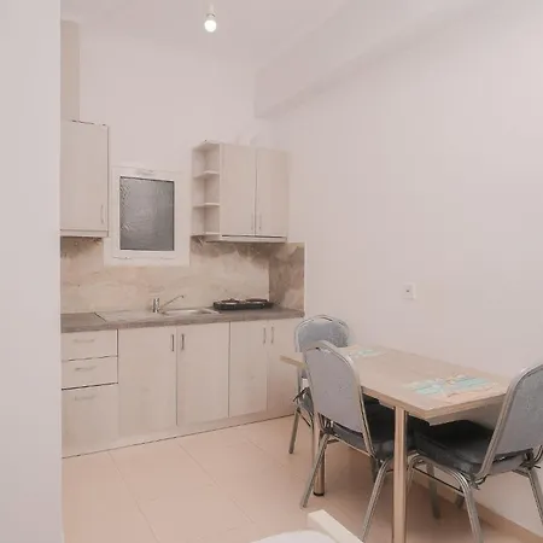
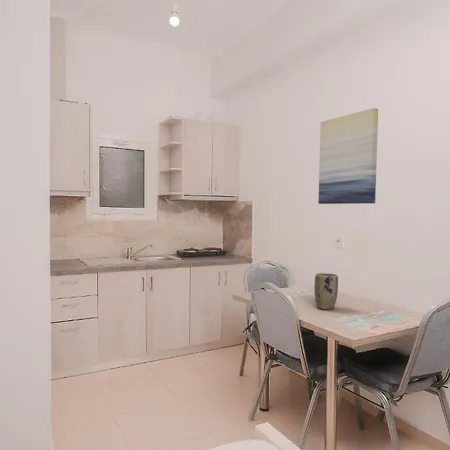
+ plant pot [313,272,339,311]
+ wall art [317,107,379,205]
